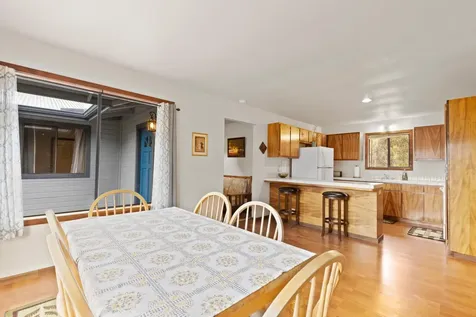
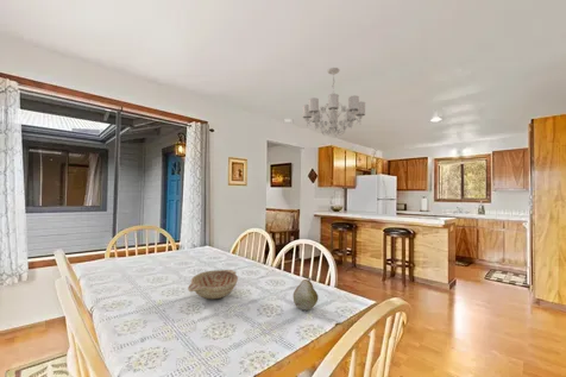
+ fruit [293,276,319,312]
+ chandelier [301,67,366,138]
+ decorative bowl [187,269,239,300]
